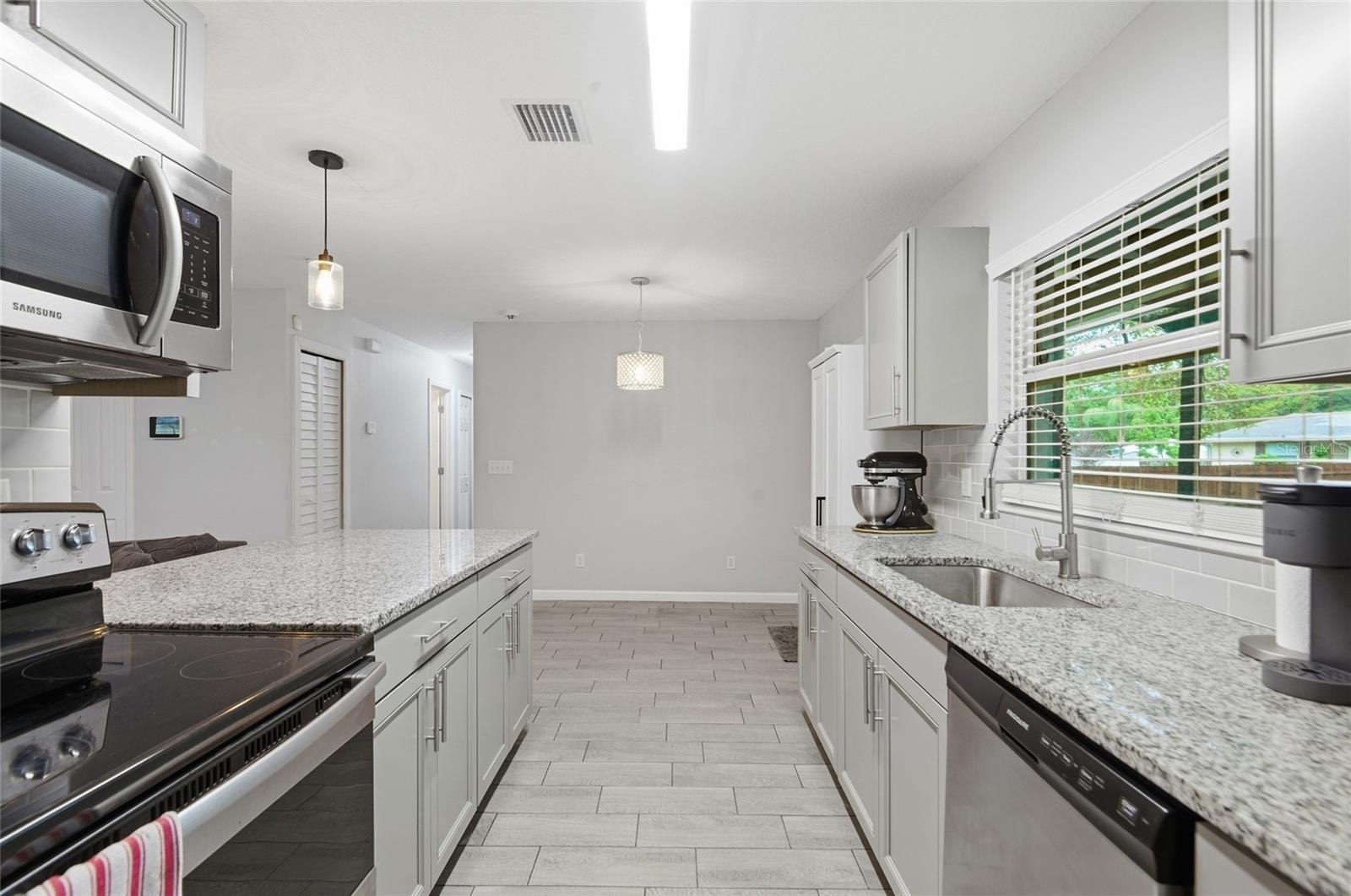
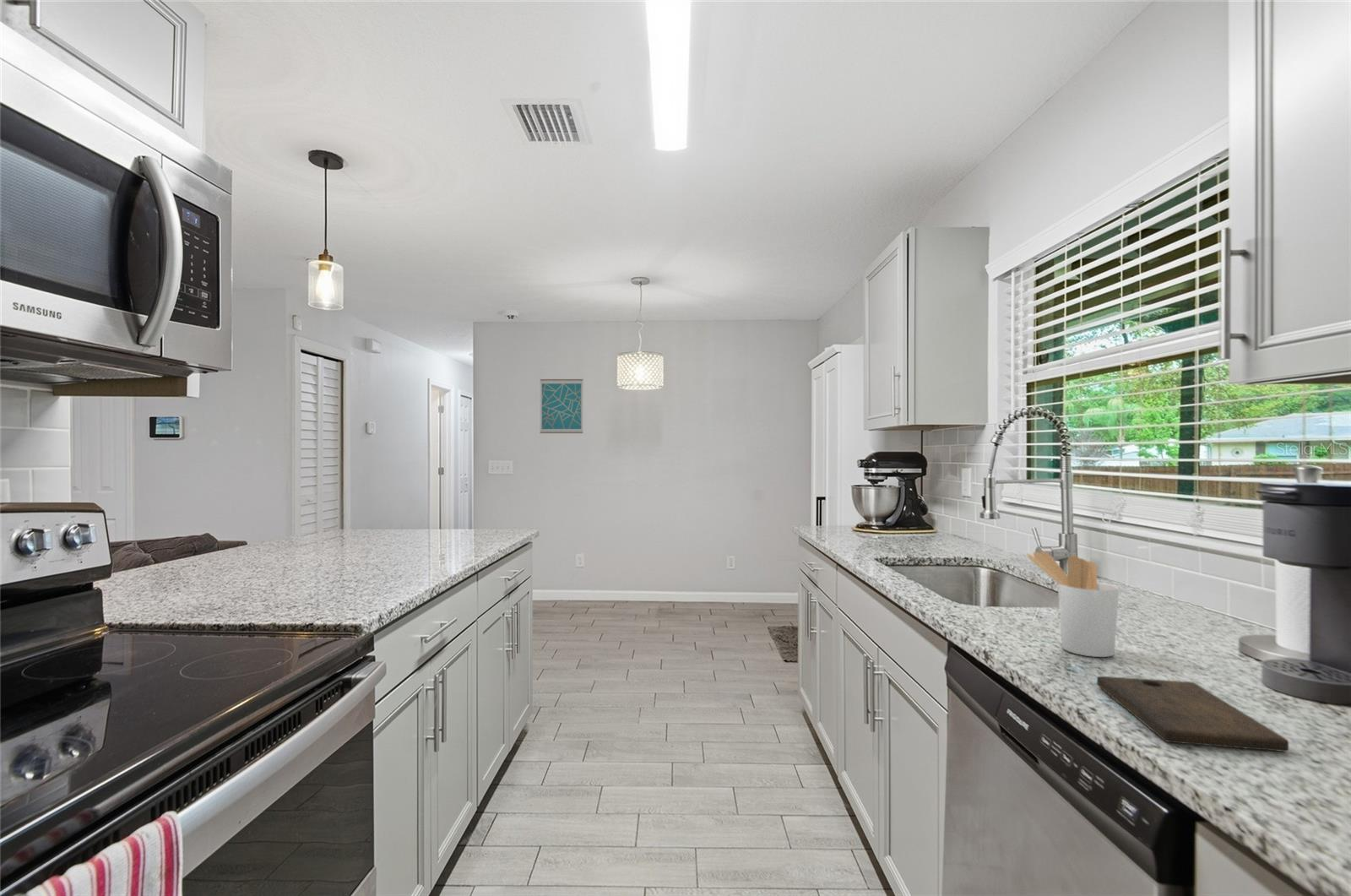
+ utensil holder [1026,551,1120,658]
+ cutting board [1096,676,1289,752]
+ wall art [539,378,584,434]
